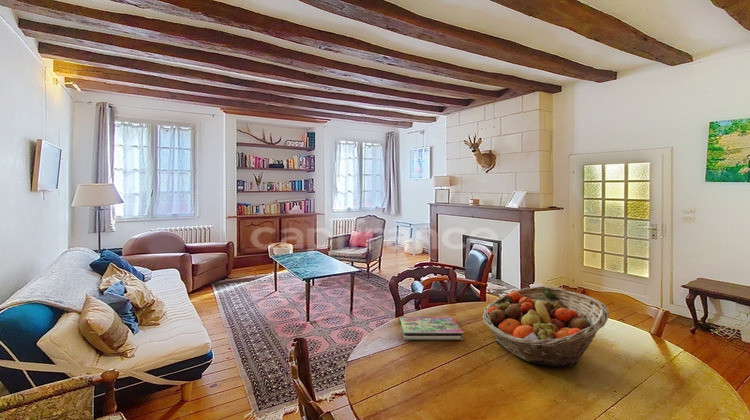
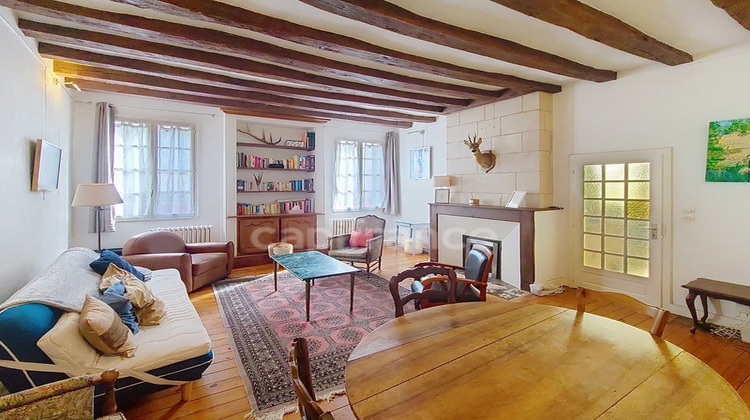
- fruit basket [481,285,610,368]
- book [399,316,464,340]
